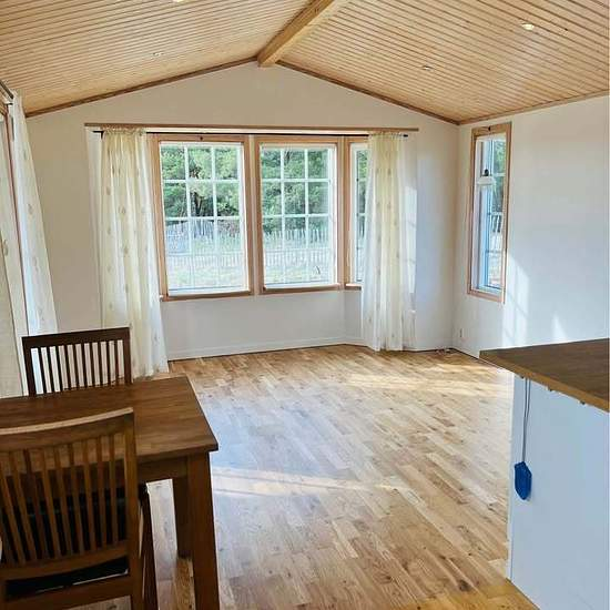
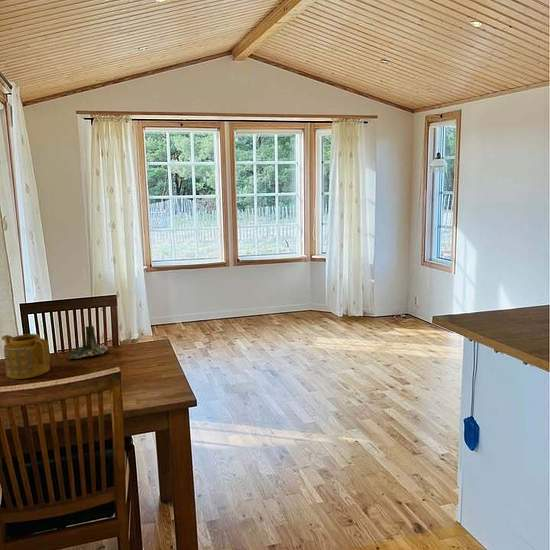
+ tree stump [68,324,109,360]
+ teapot [1,333,51,380]
